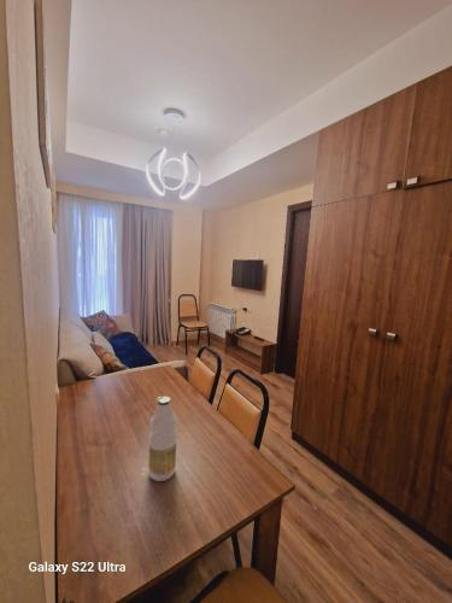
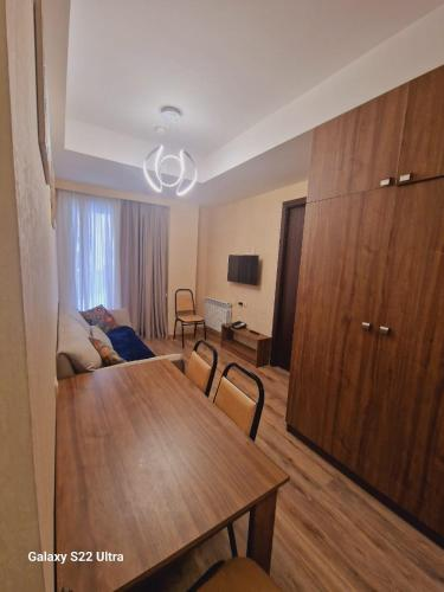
- bottle [147,394,177,482]
